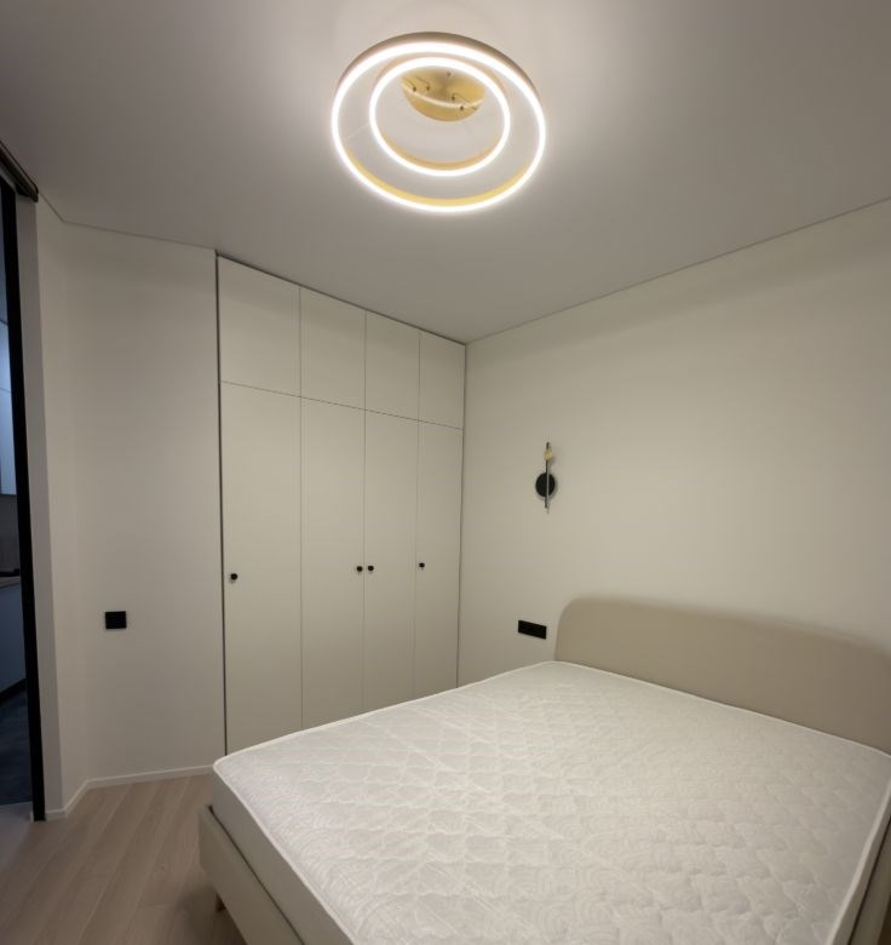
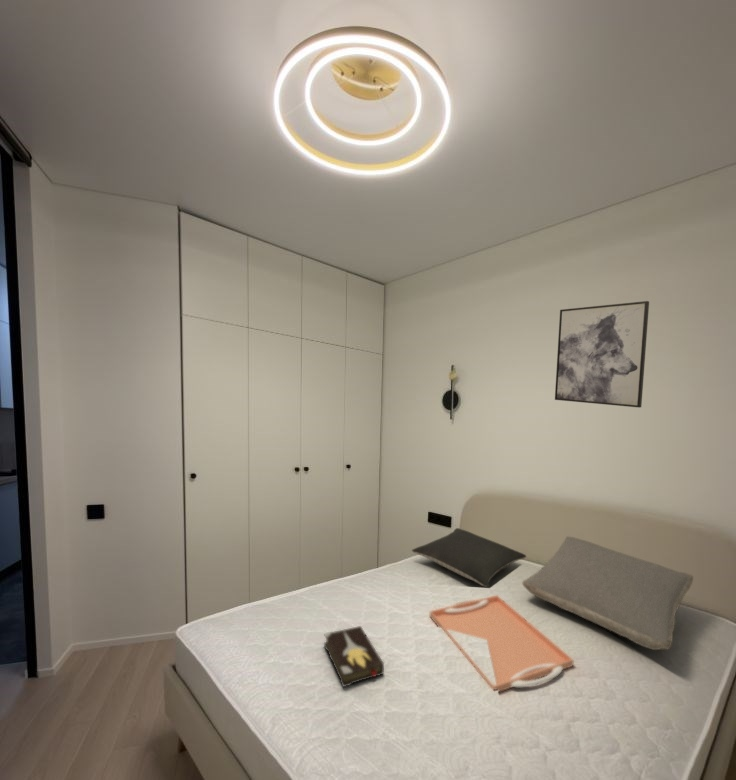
+ hardback book [323,625,385,688]
+ pillow [521,535,694,651]
+ serving tray [429,594,575,693]
+ pillow [411,527,527,588]
+ wall art [554,300,650,409]
